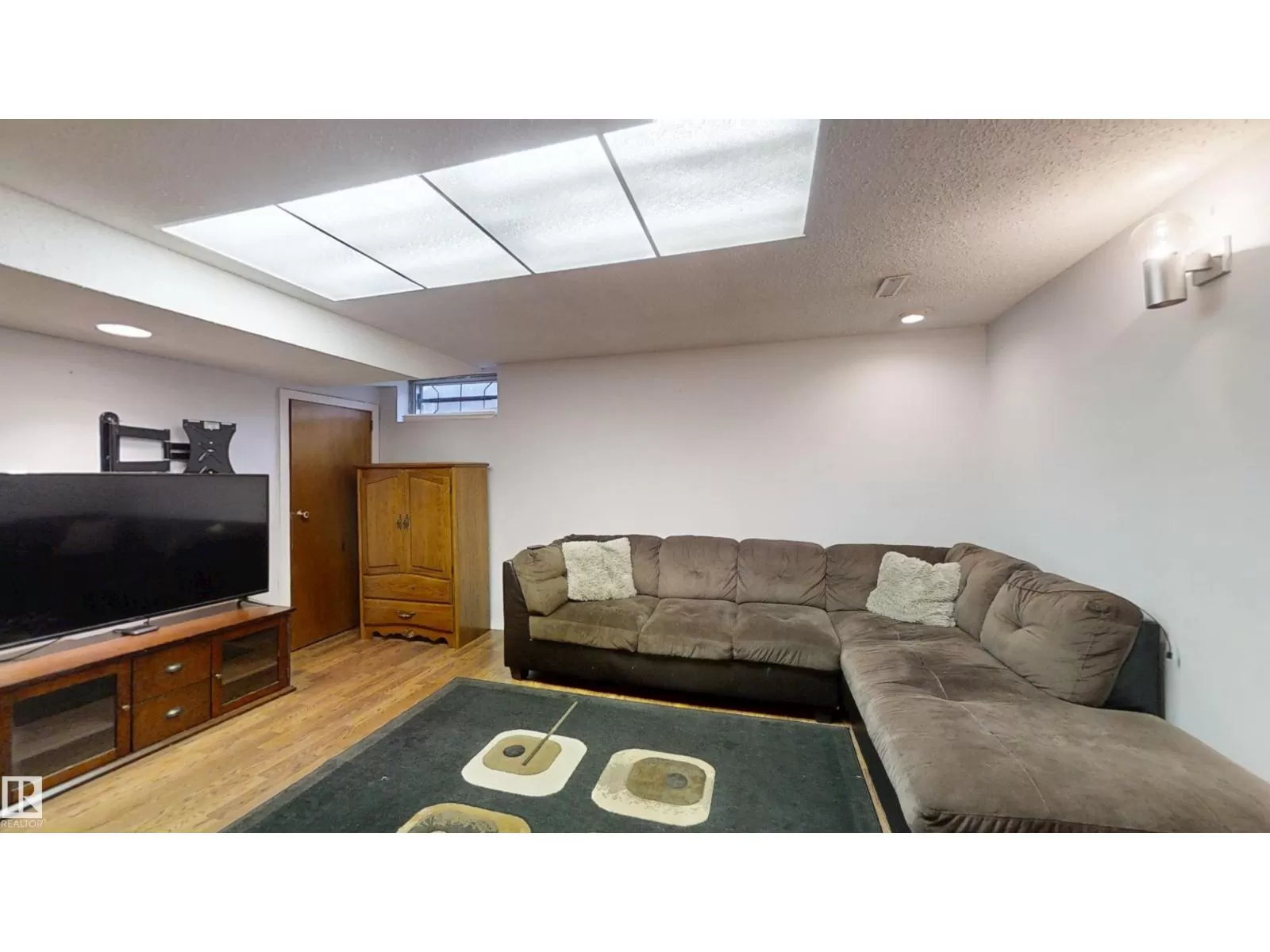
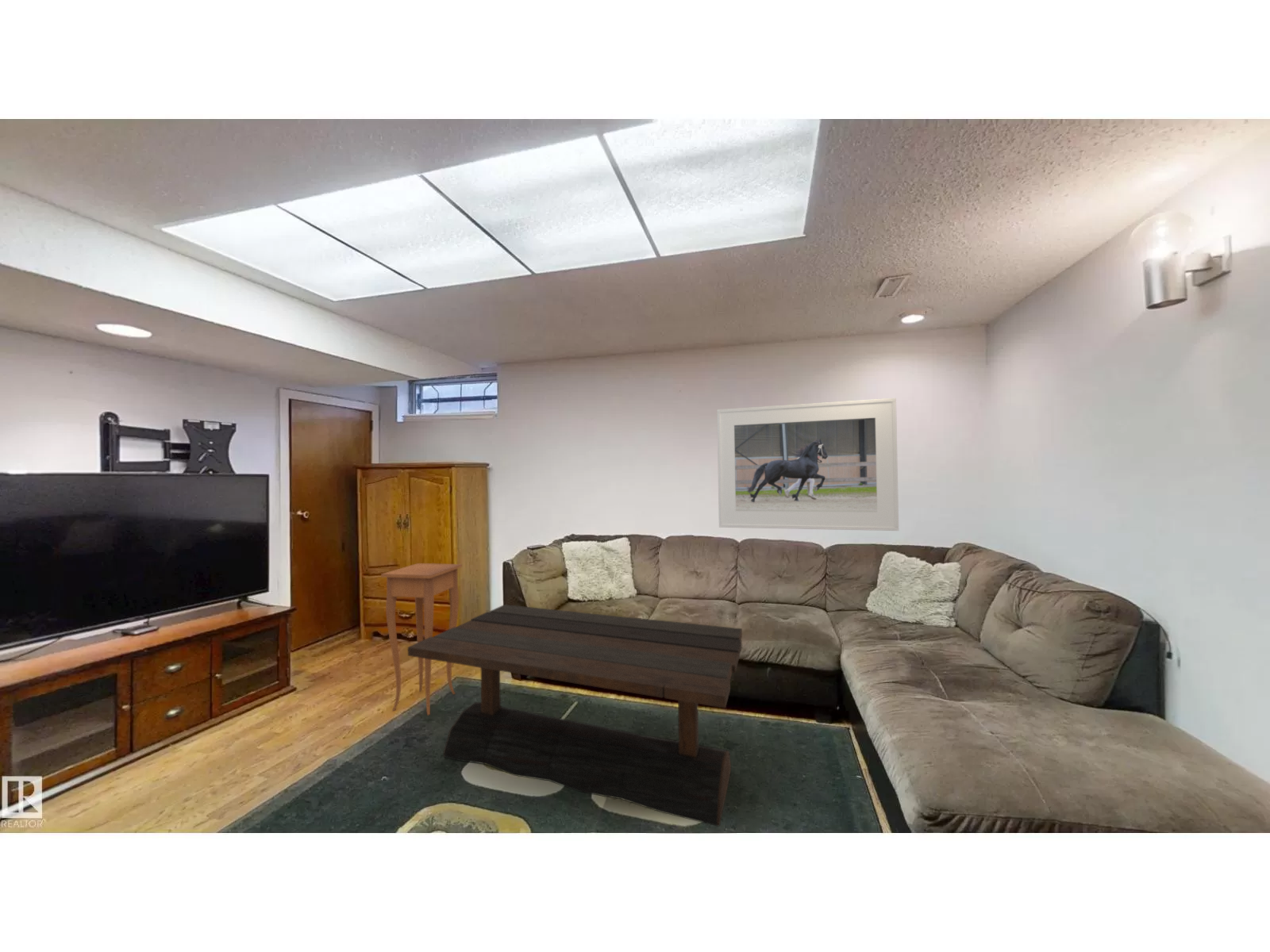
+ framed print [716,397,899,532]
+ coffee table [407,604,743,827]
+ side table [380,562,463,716]
